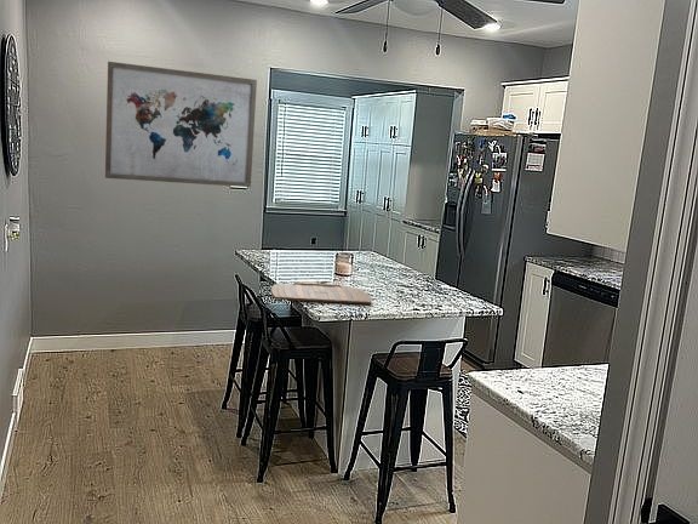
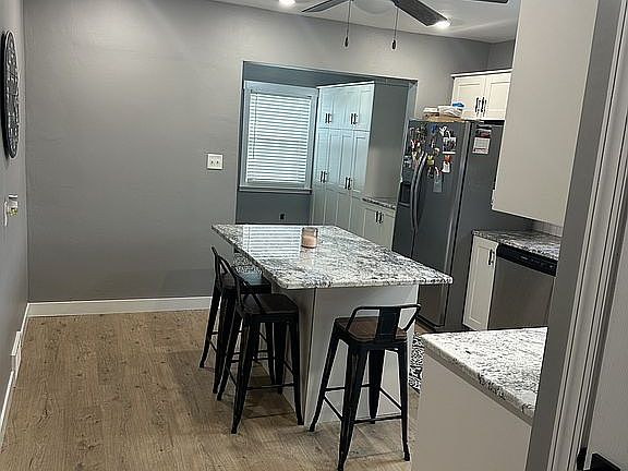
- wall art [104,61,258,188]
- cutting board [270,280,372,306]
